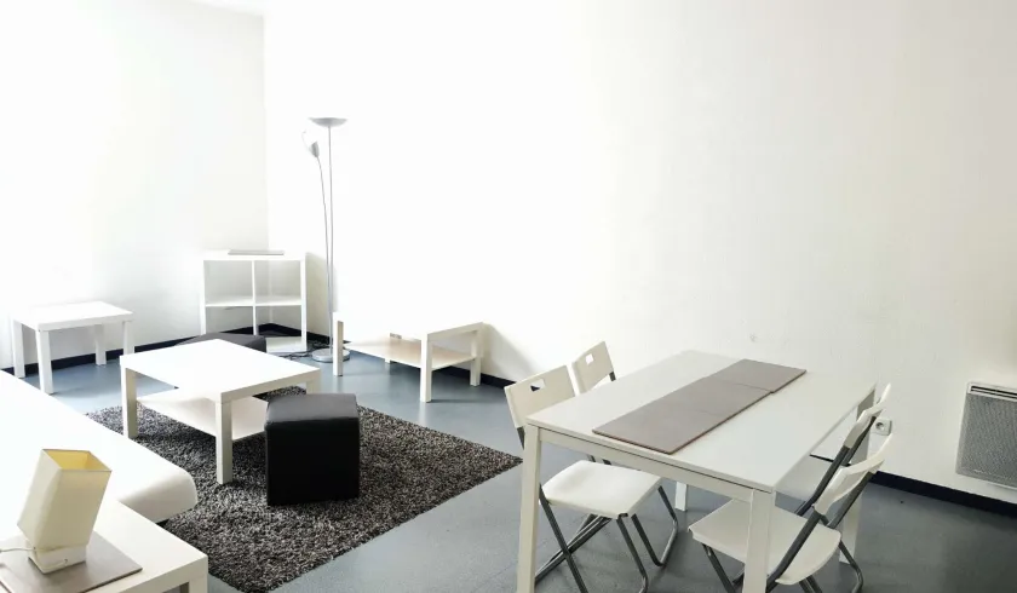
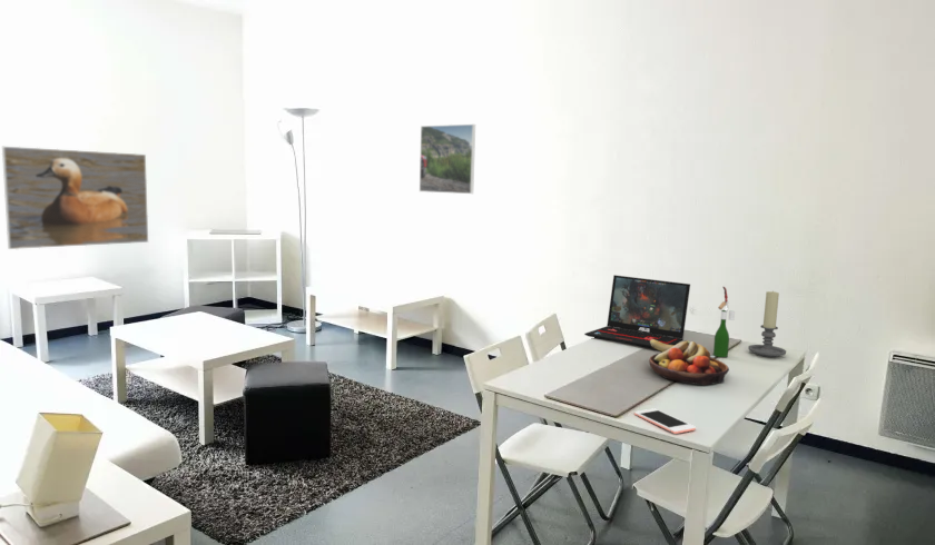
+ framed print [1,146,149,250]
+ laptop [583,274,691,349]
+ wine bottle [710,286,736,358]
+ cell phone [633,407,697,435]
+ candle holder [747,290,787,358]
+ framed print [419,123,476,195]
+ fruit bowl [648,339,730,386]
